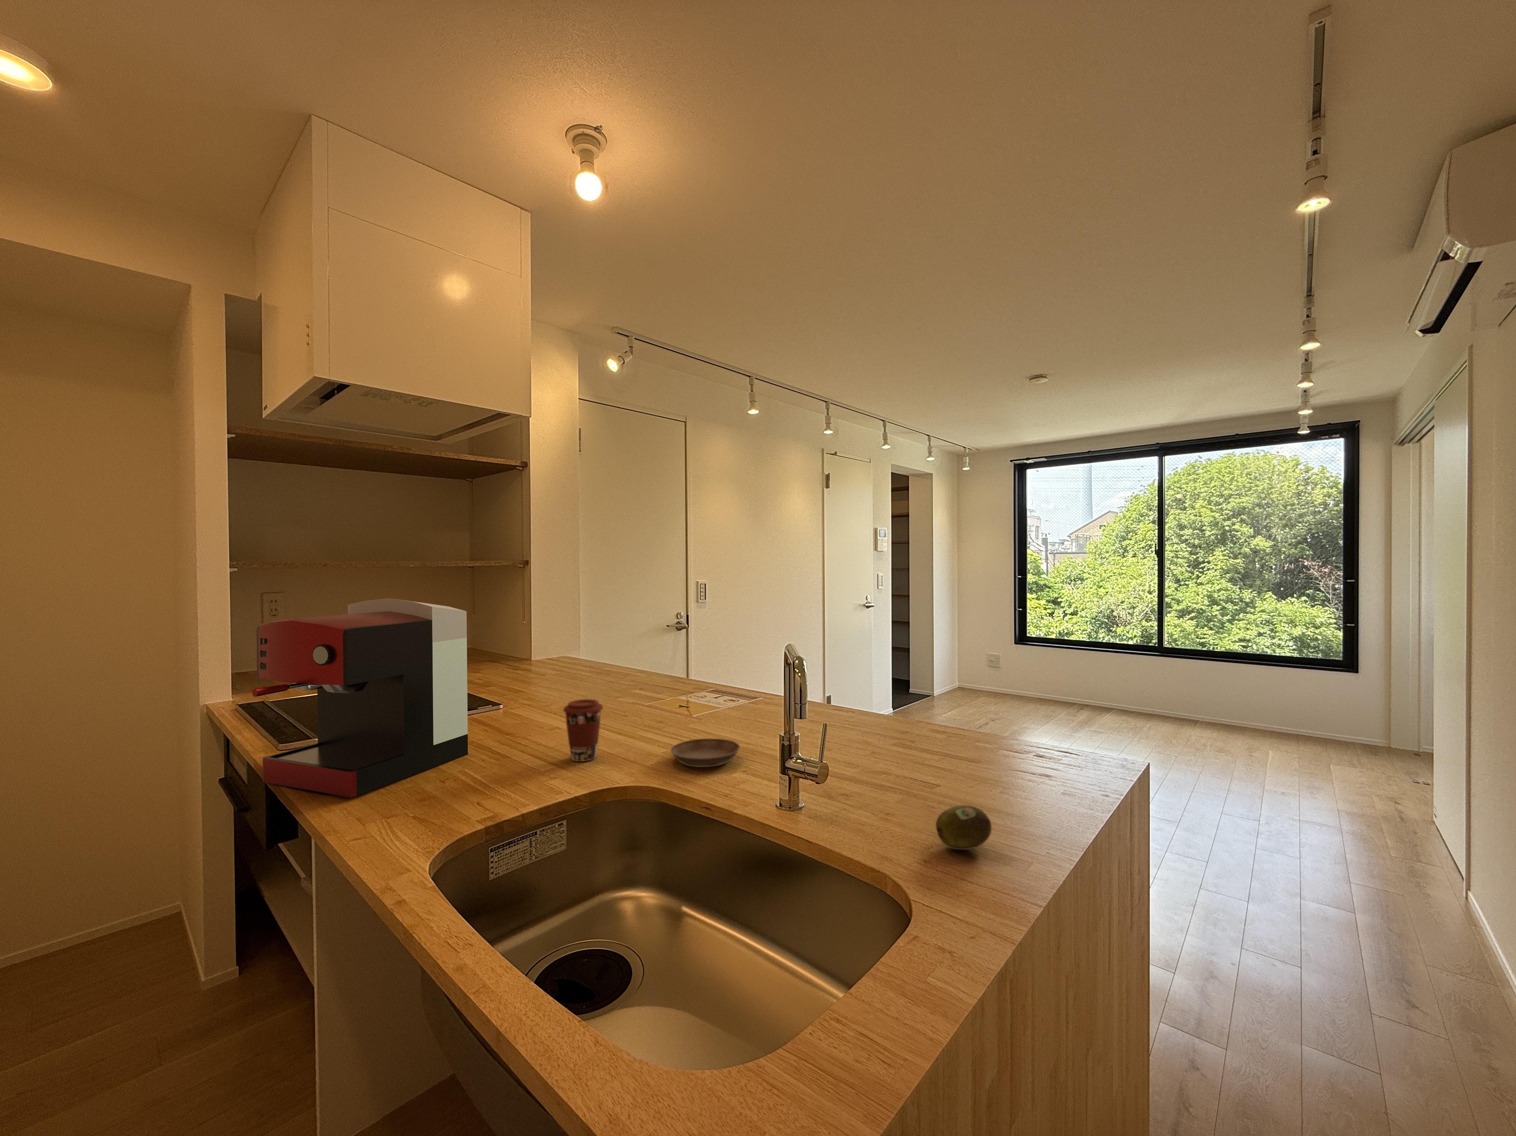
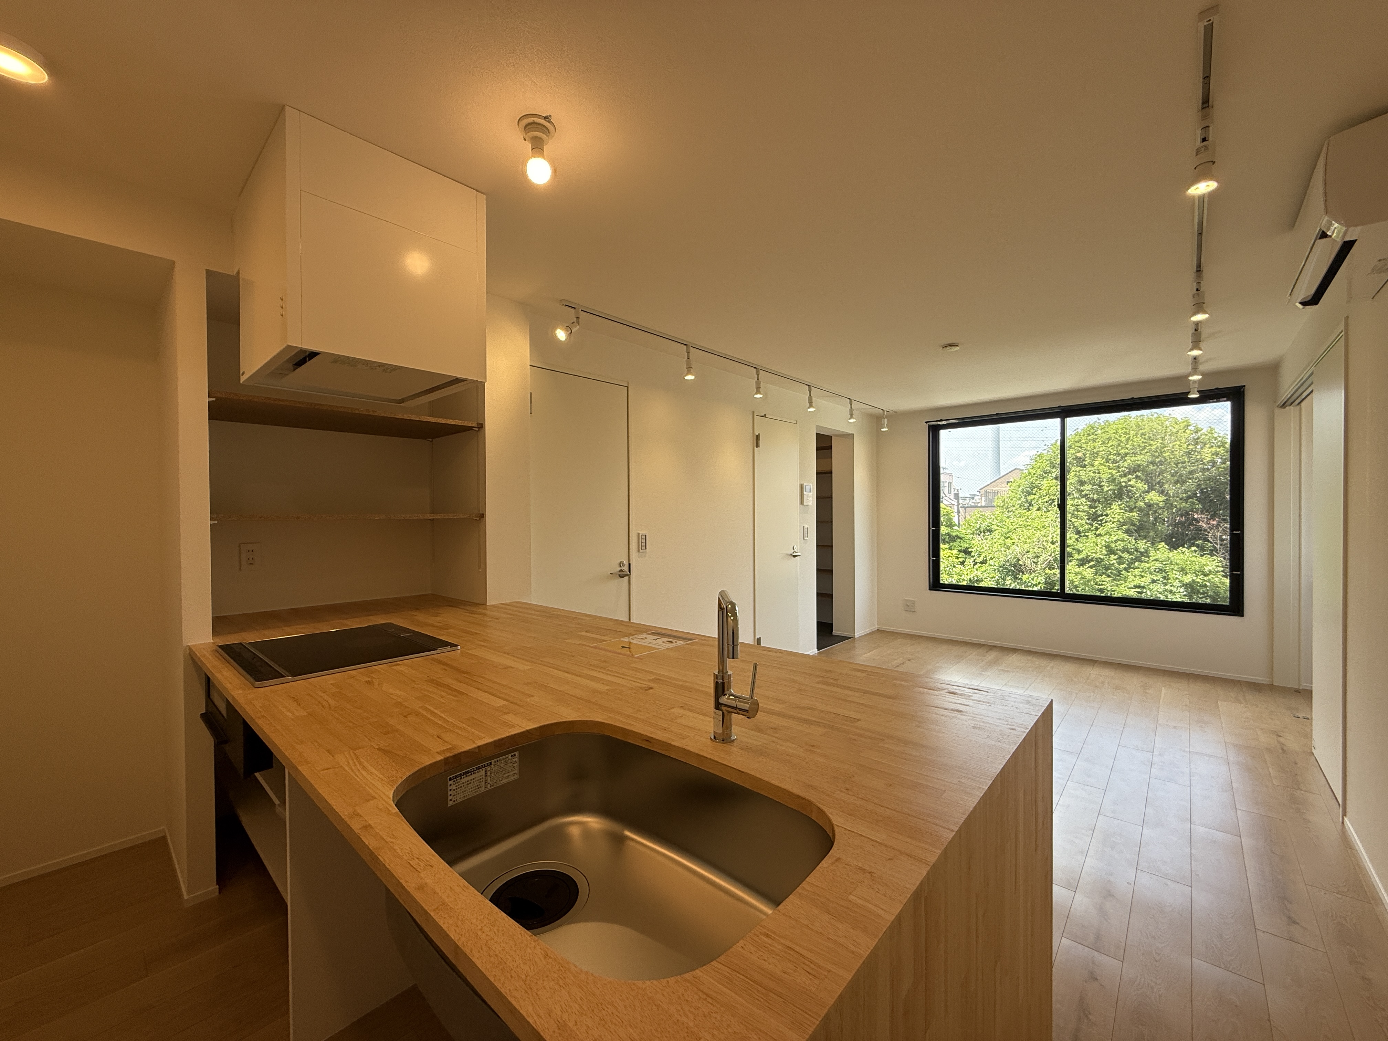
- coffee maker [252,598,468,797]
- saucer [670,739,740,767]
- fruit [936,804,992,850]
- coffee cup [563,699,604,761]
